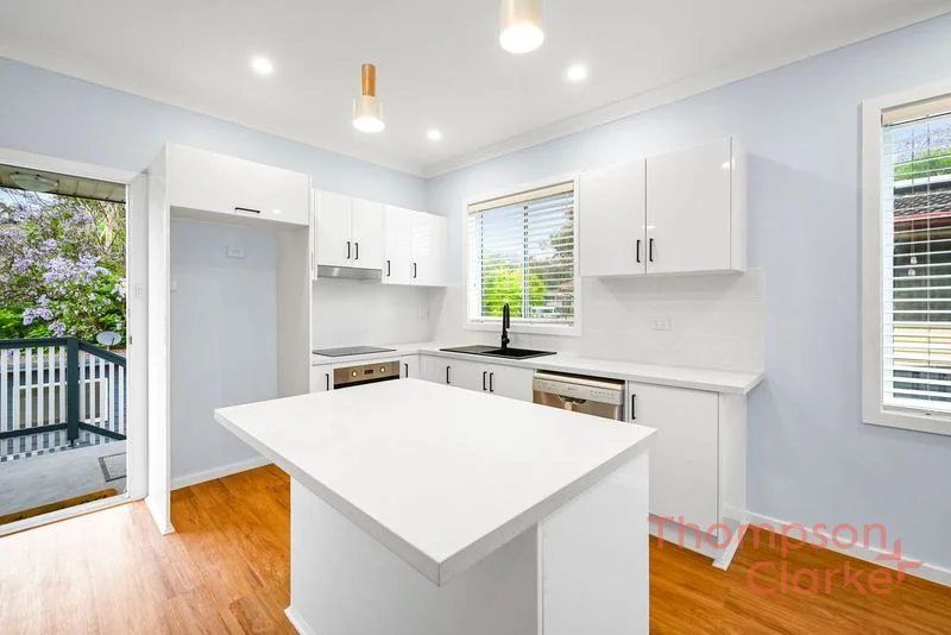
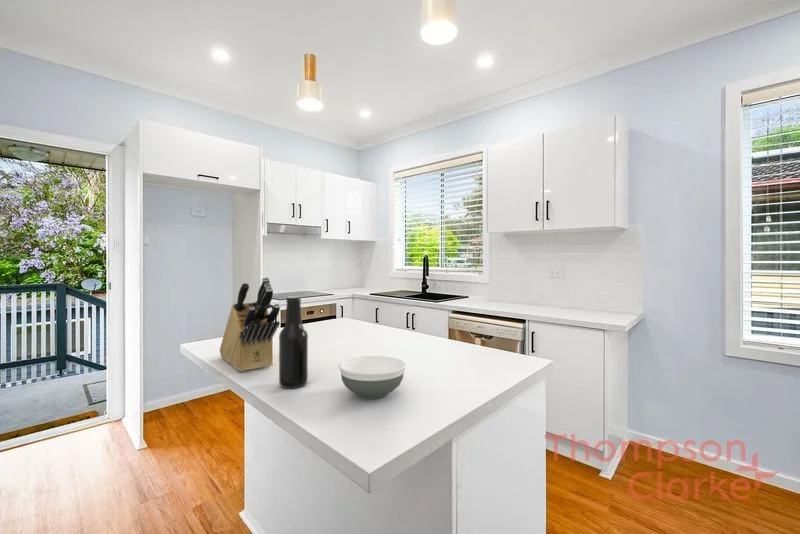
+ beer bottle [278,295,309,389]
+ knife block [219,276,281,372]
+ bowl [338,355,407,400]
